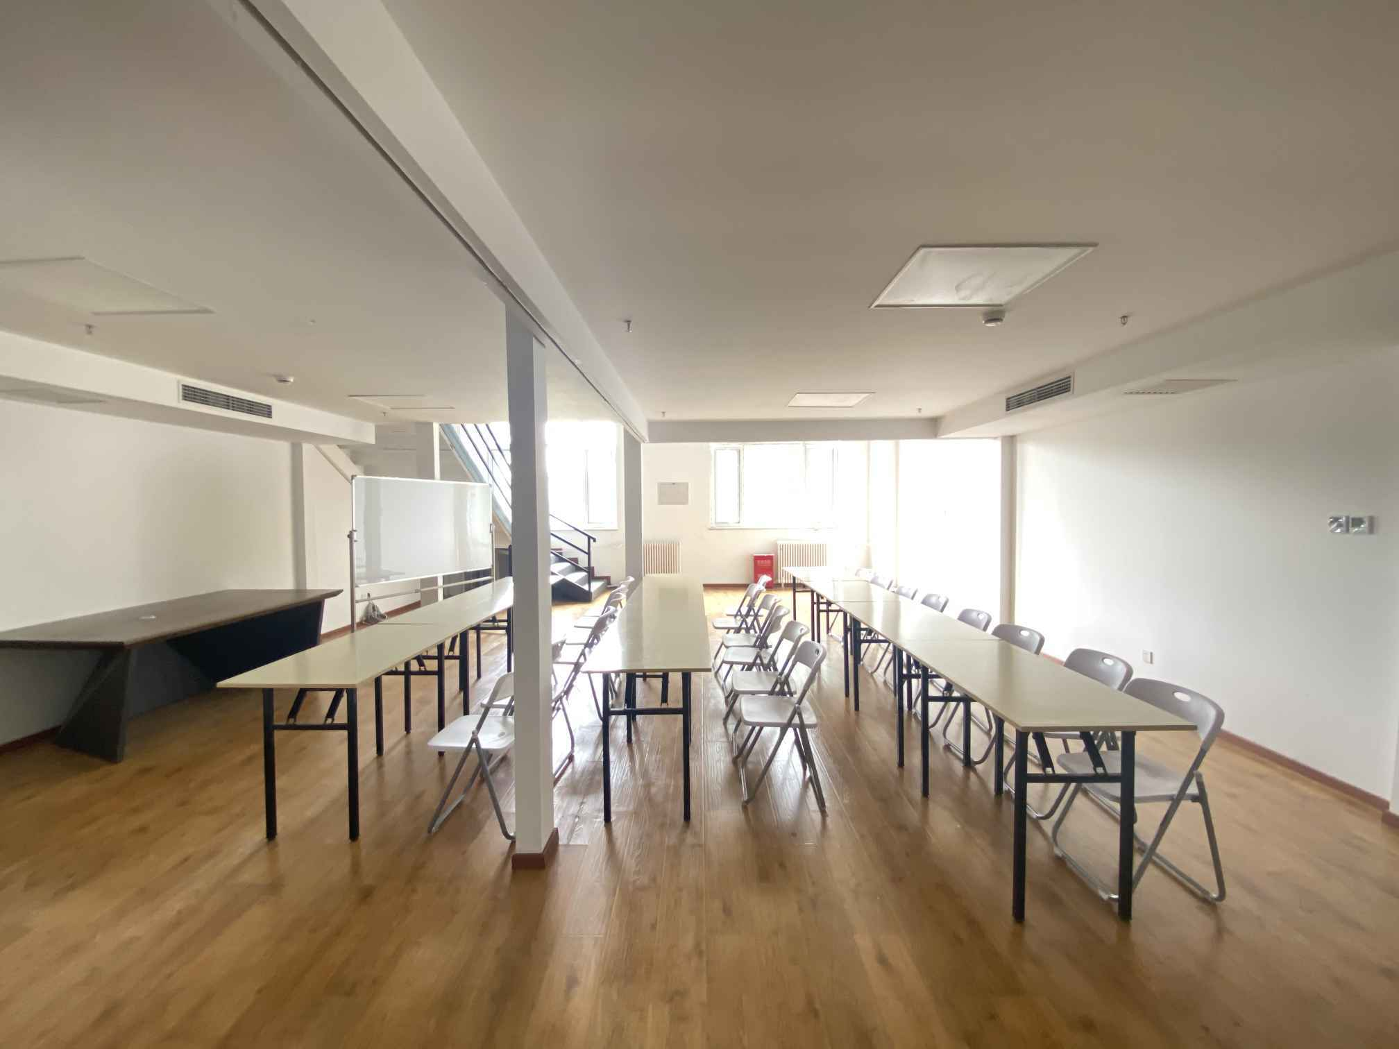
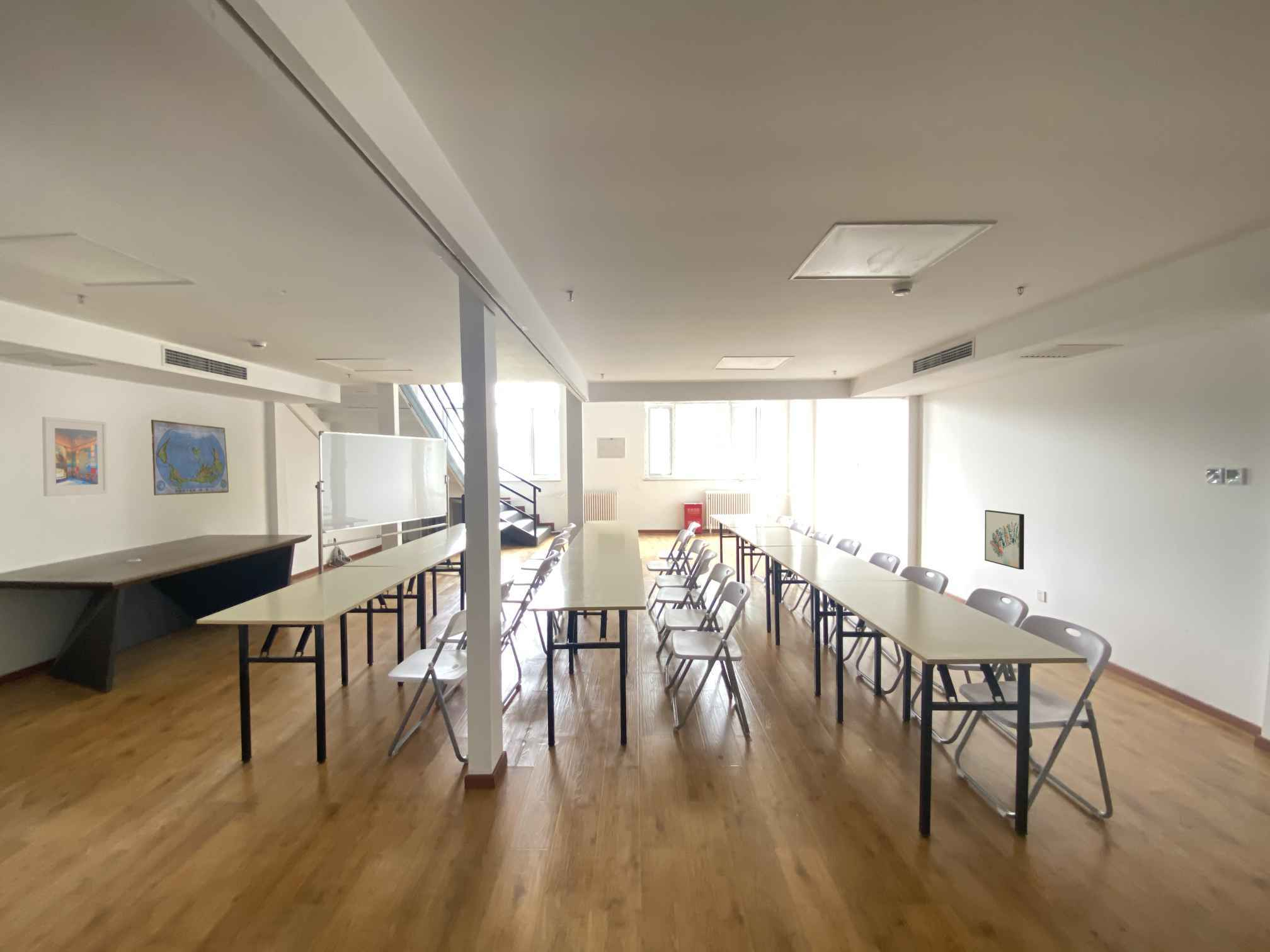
+ world map [151,419,229,496]
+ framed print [42,416,108,497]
+ wall art [984,509,1025,570]
